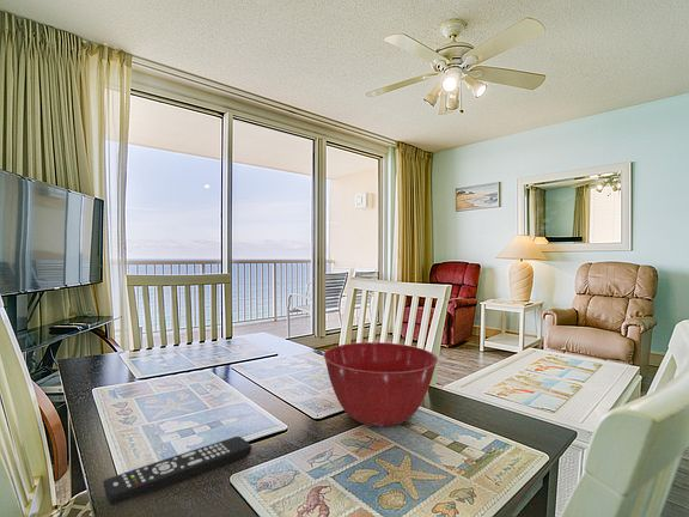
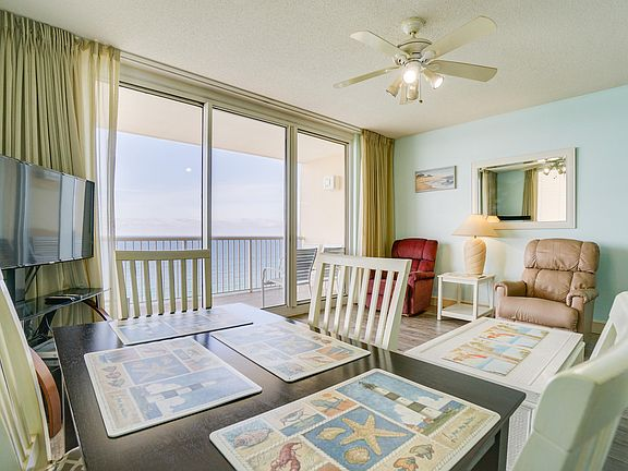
- mixing bowl [322,341,439,428]
- remote control [103,436,252,506]
